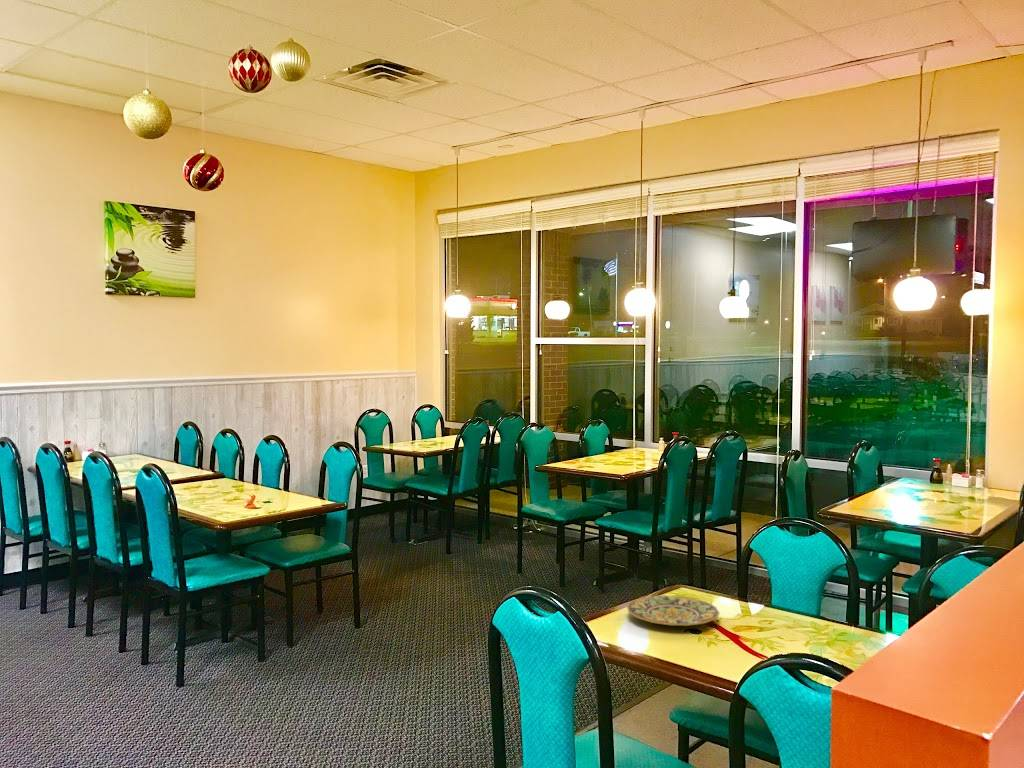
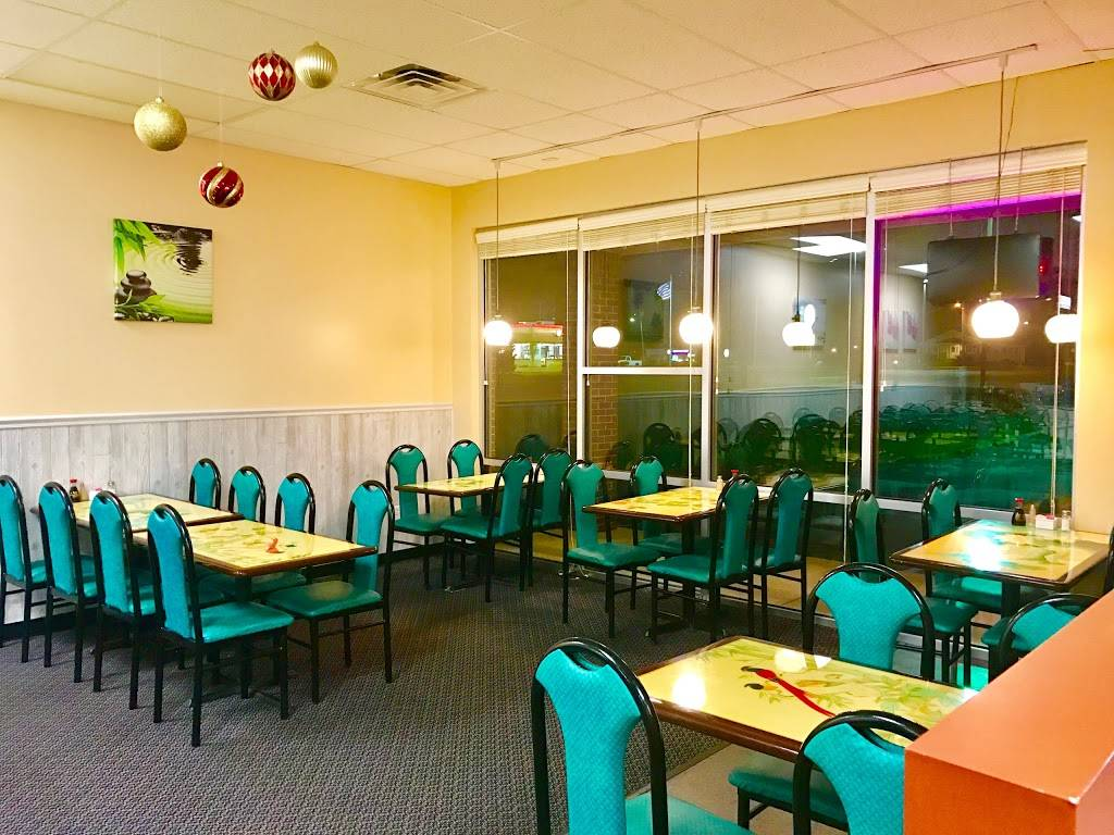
- plate [626,595,720,627]
